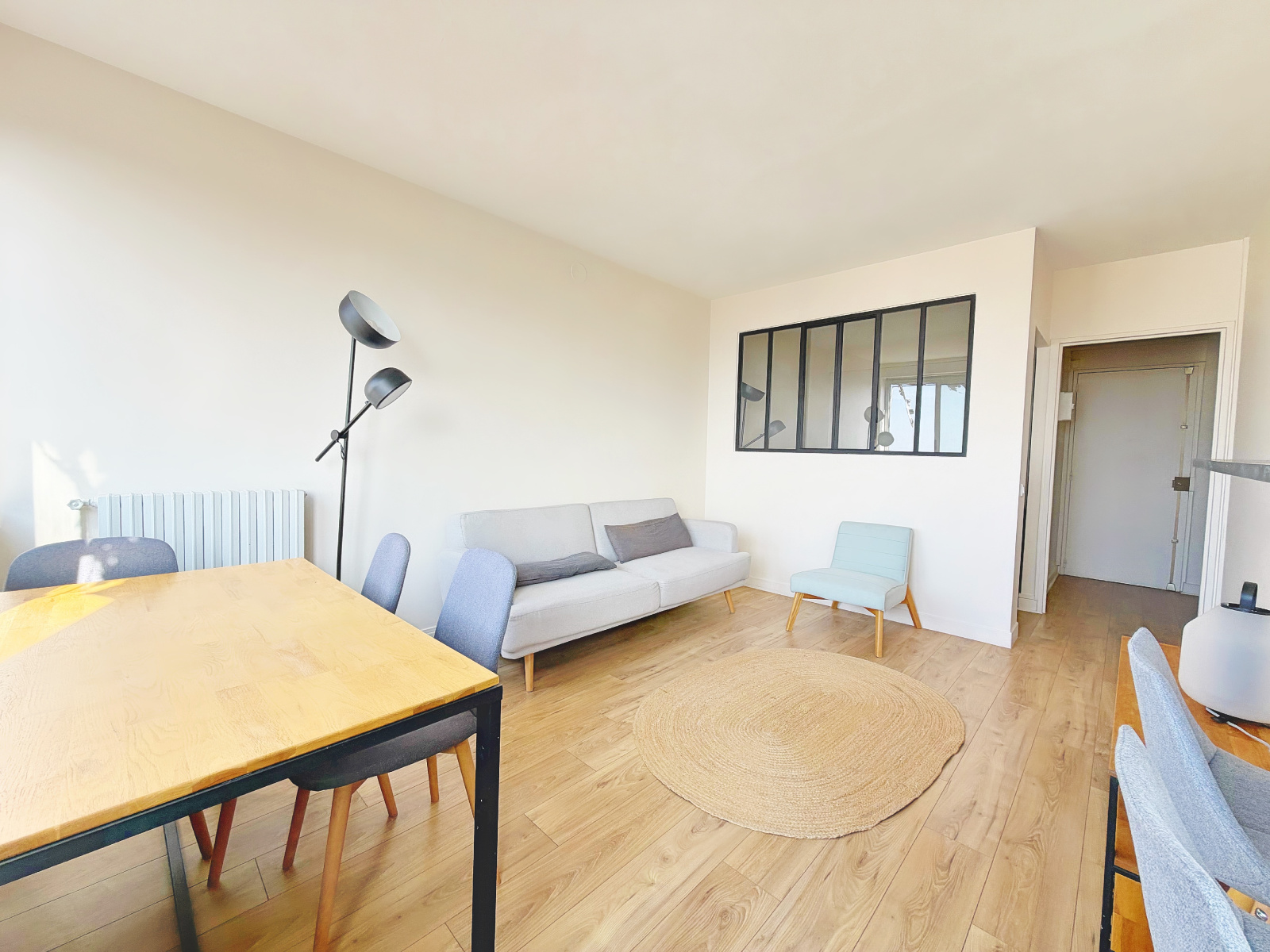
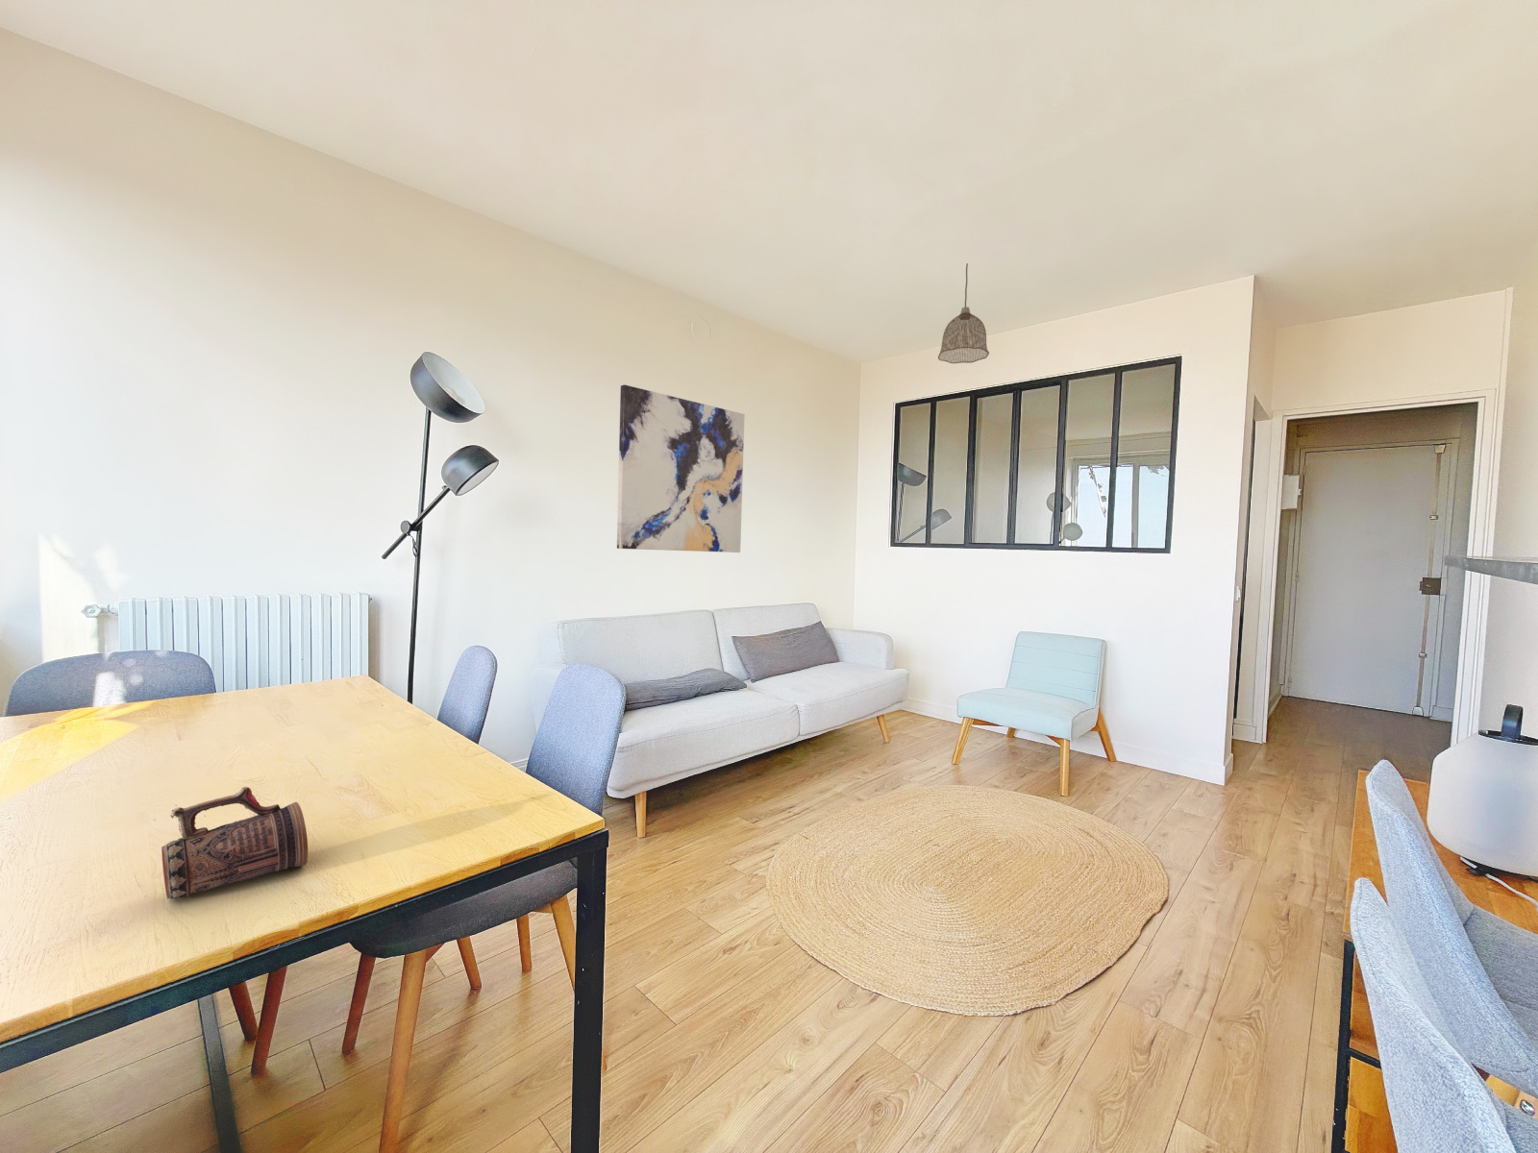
+ beer mug [161,786,309,900]
+ pendant lamp [937,263,991,365]
+ wall art [616,384,745,553]
